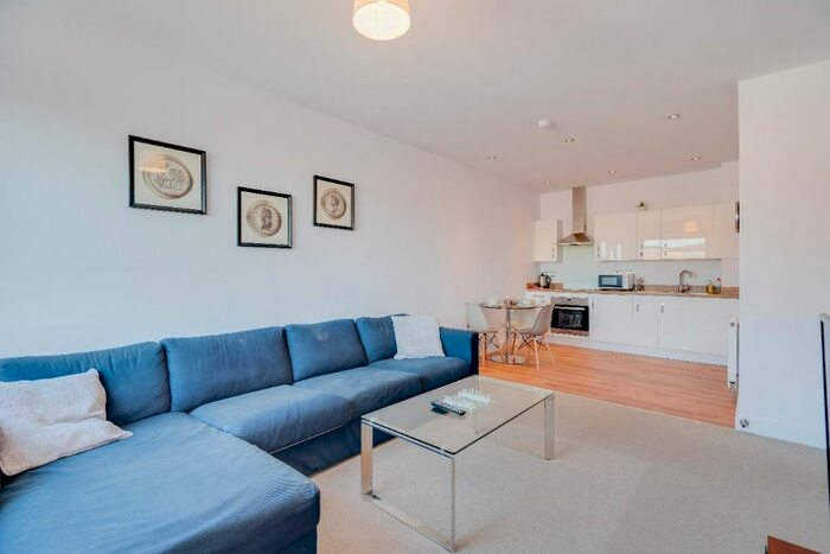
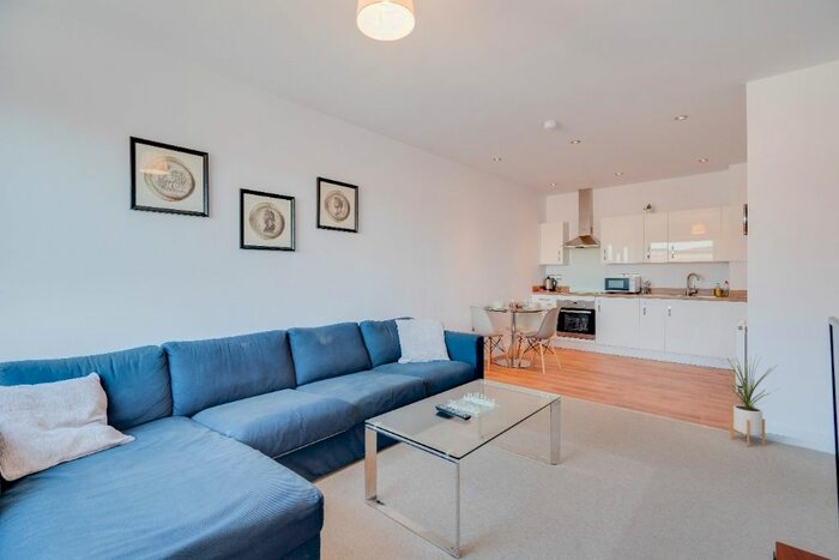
+ house plant [719,353,781,447]
